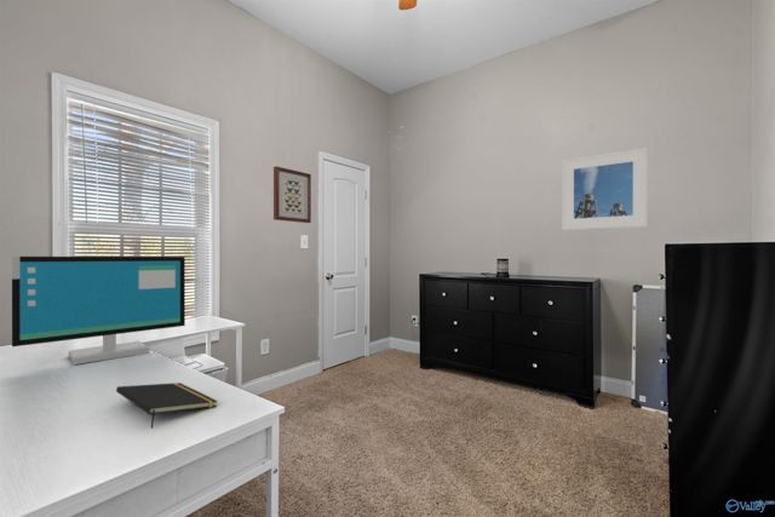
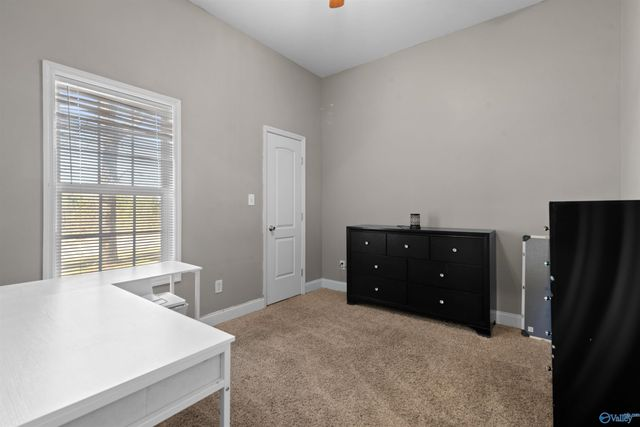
- notepad [115,381,218,430]
- computer monitor [11,255,186,366]
- wall art [272,165,312,224]
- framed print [561,147,649,231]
